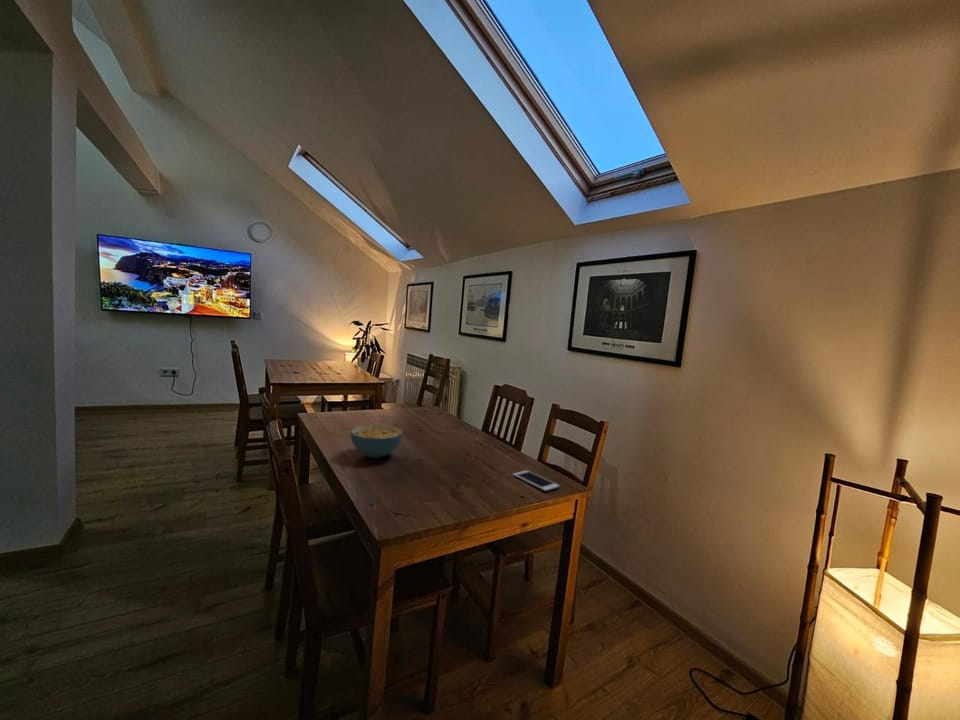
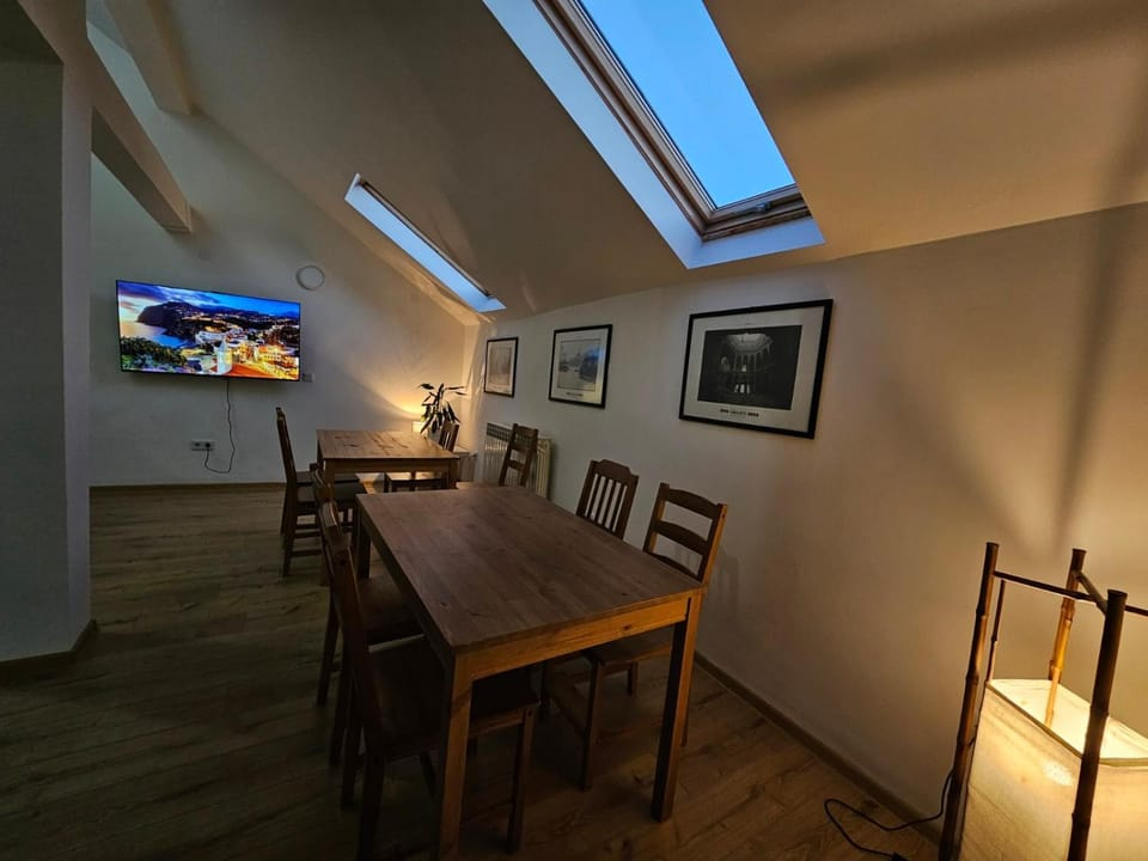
- cell phone [512,470,560,492]
- cereal bowl [350,424,403,459]
